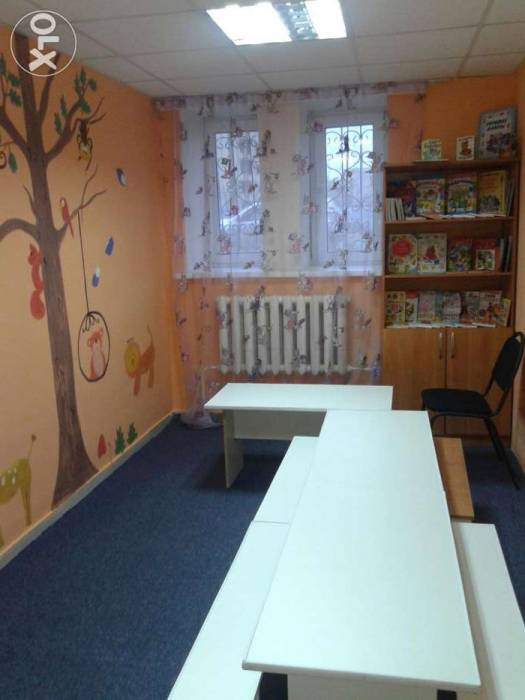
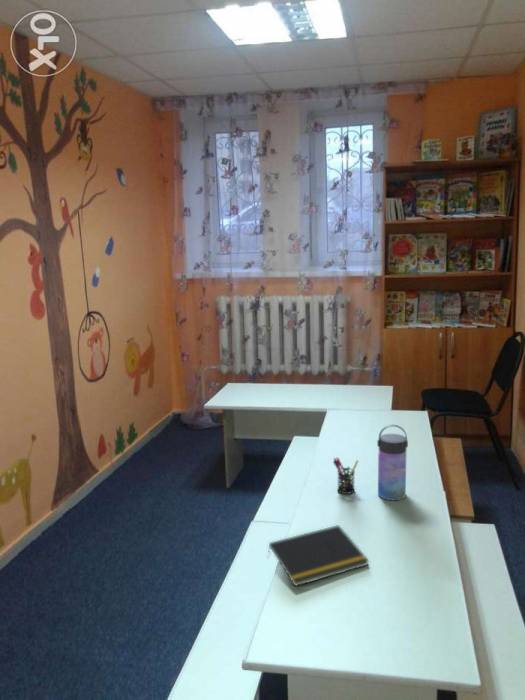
+ pen holder [332,456,359,495]
+ water bottle [376,424,409,501]
+ notepad [267,524,370,587]
